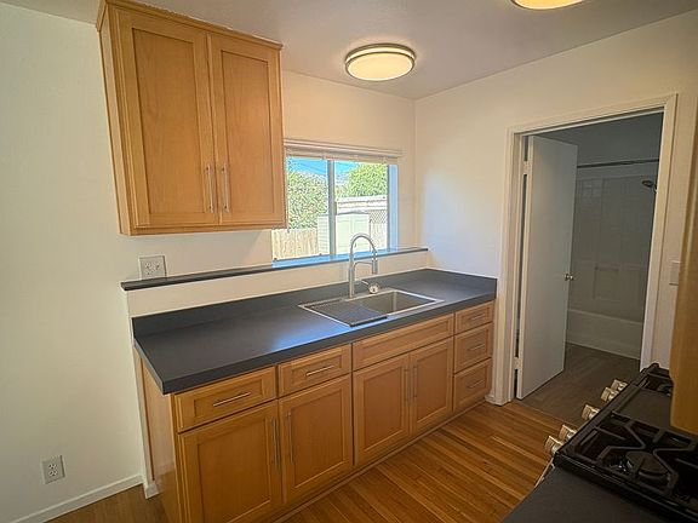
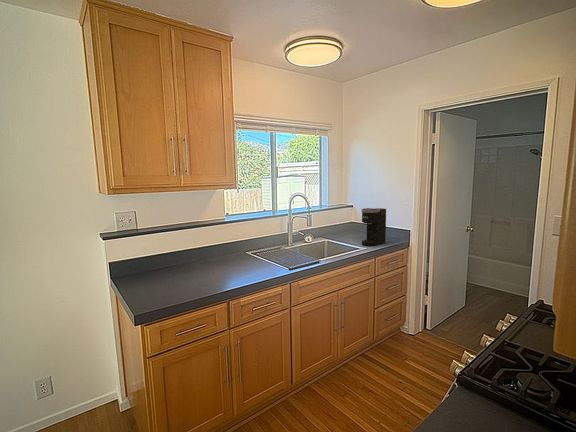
+ coffee maker [361,207,387,247]
